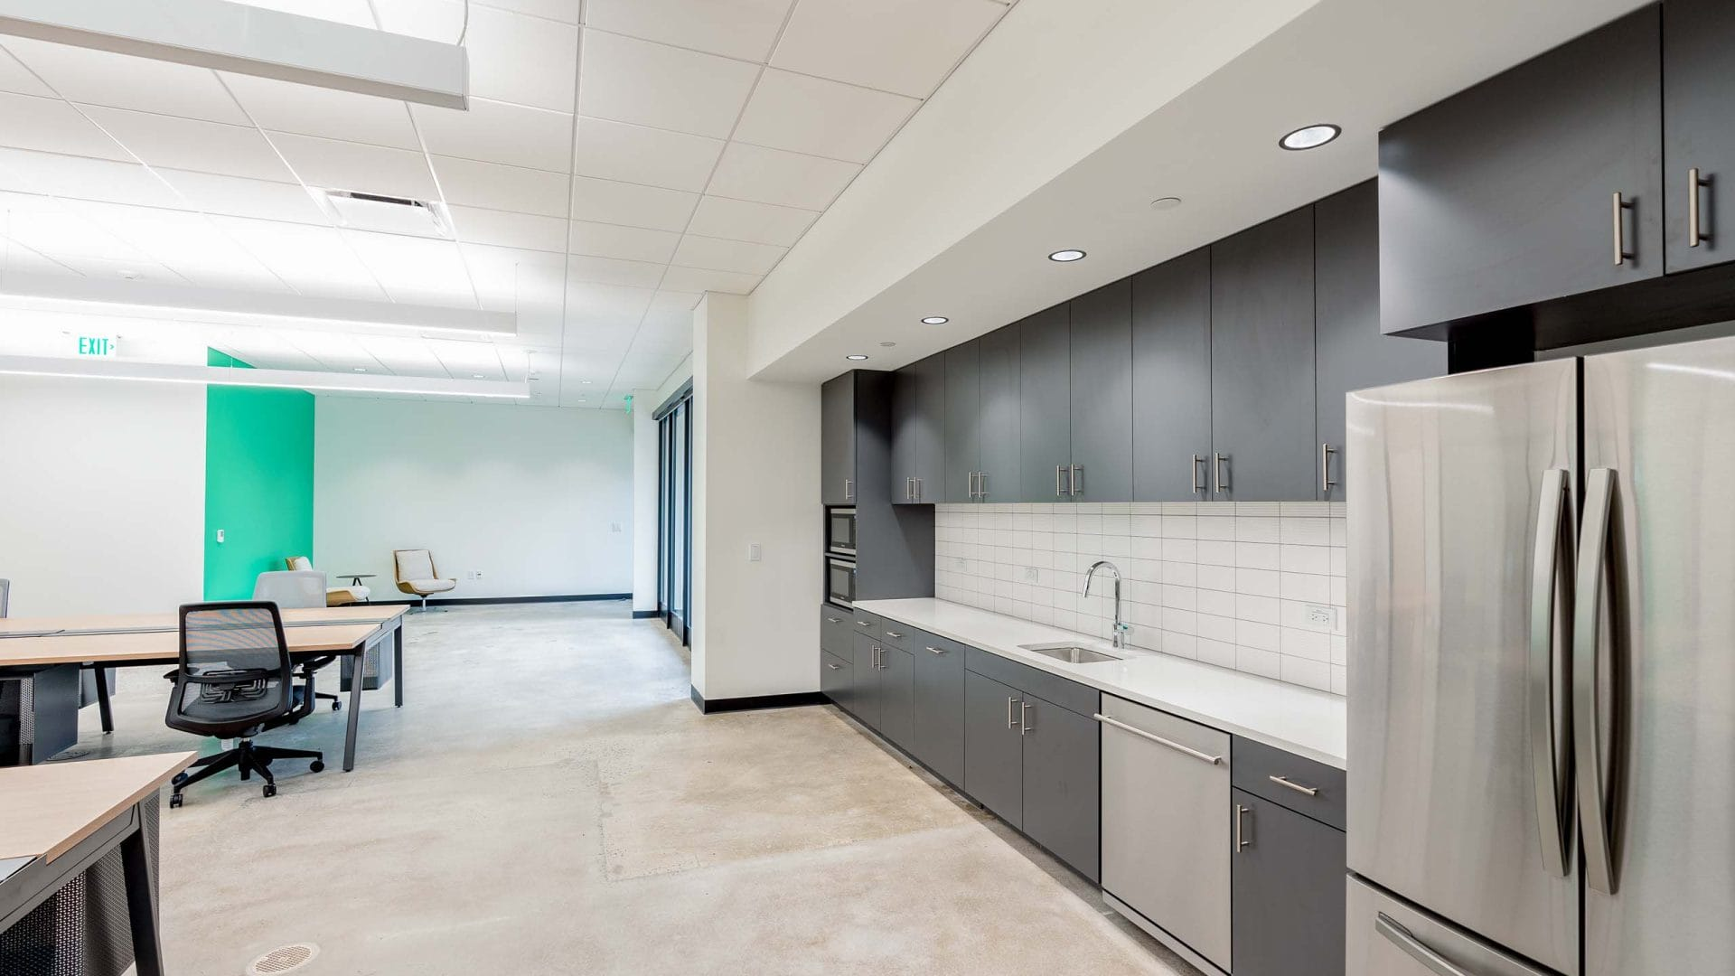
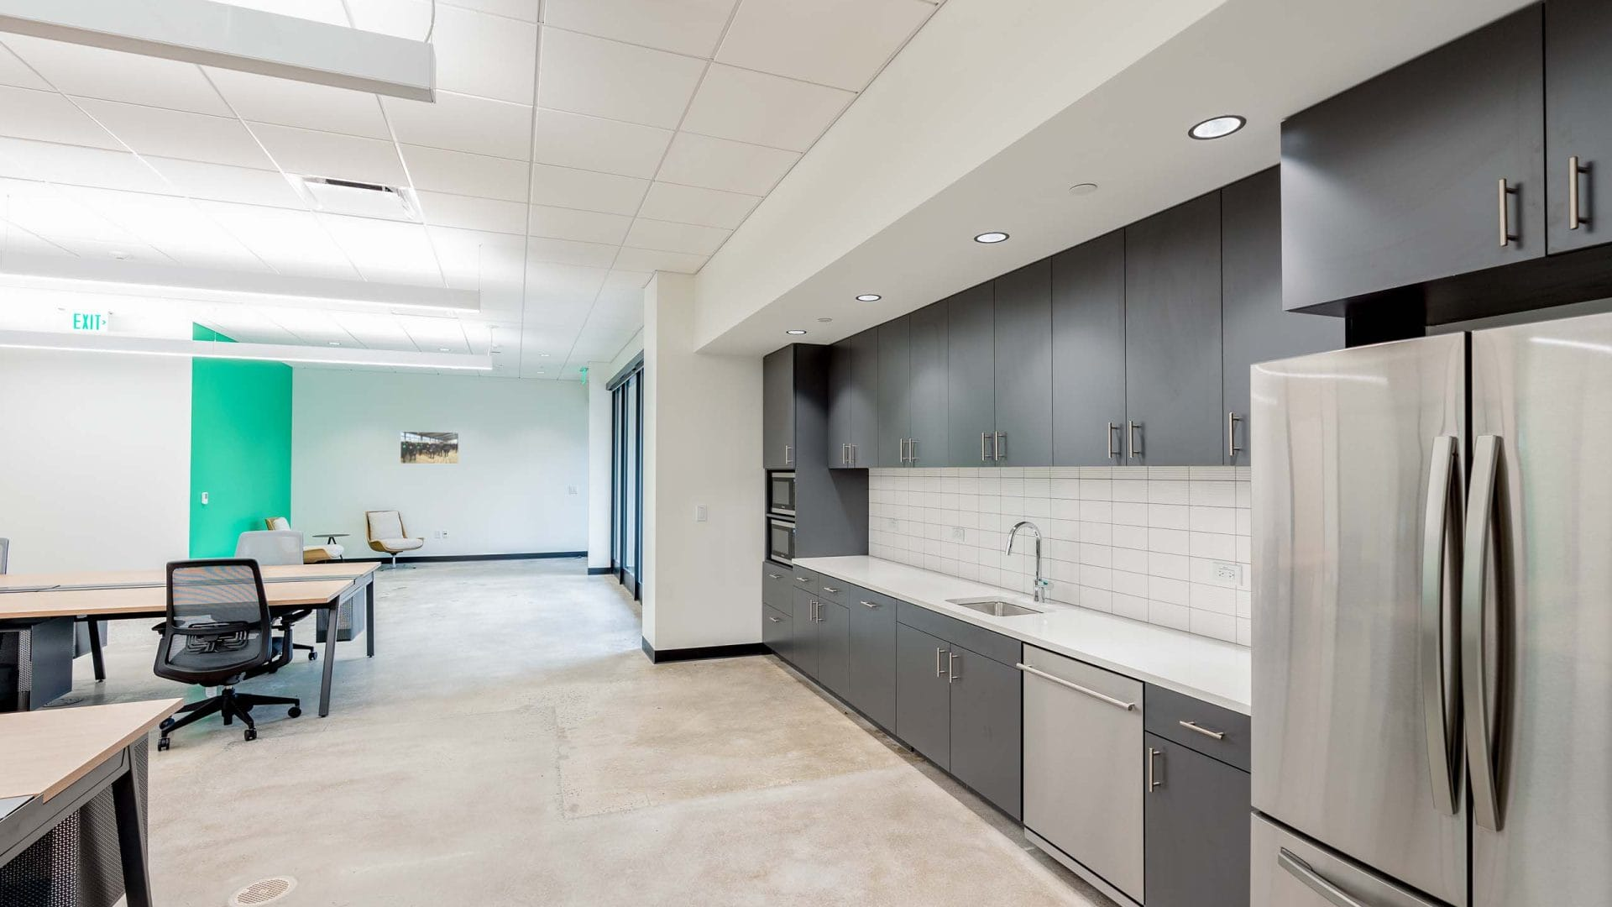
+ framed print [400,431,459,464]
